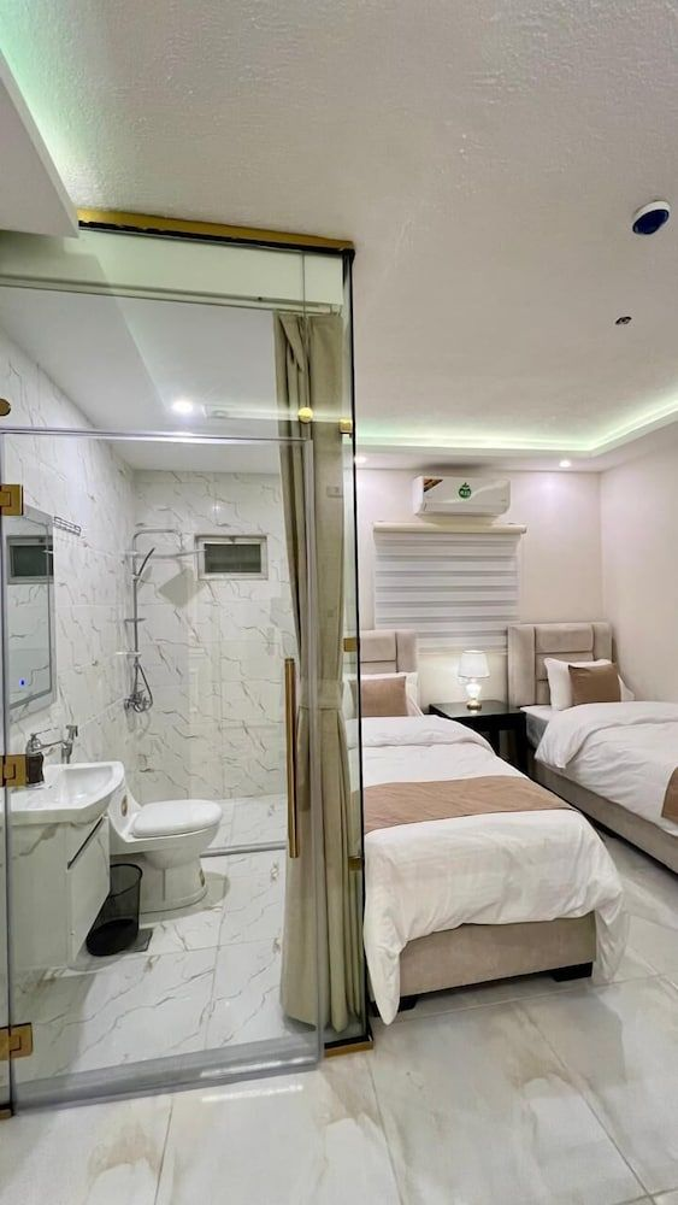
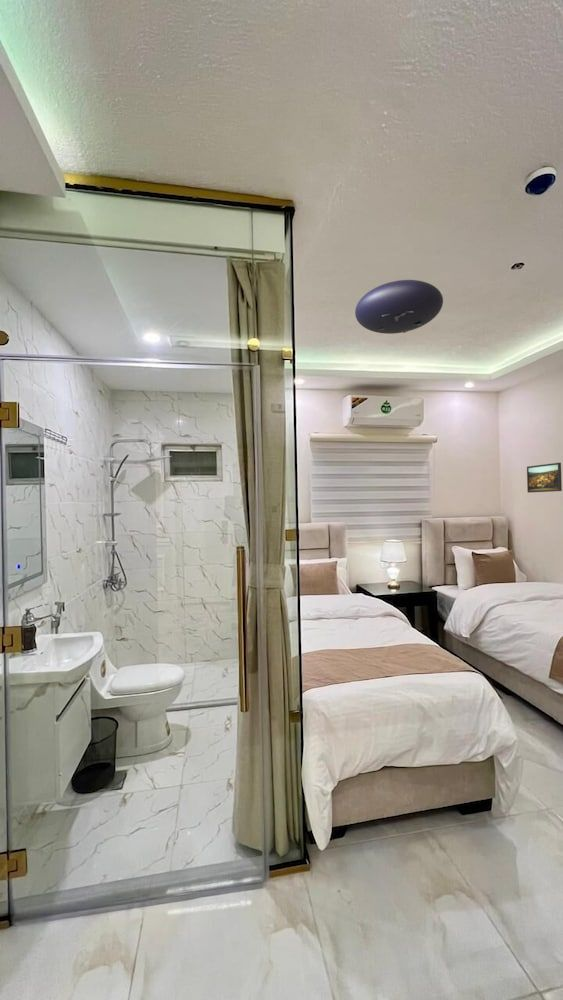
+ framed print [526,462,563,494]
+ ceiling light [354,279,444,335]
